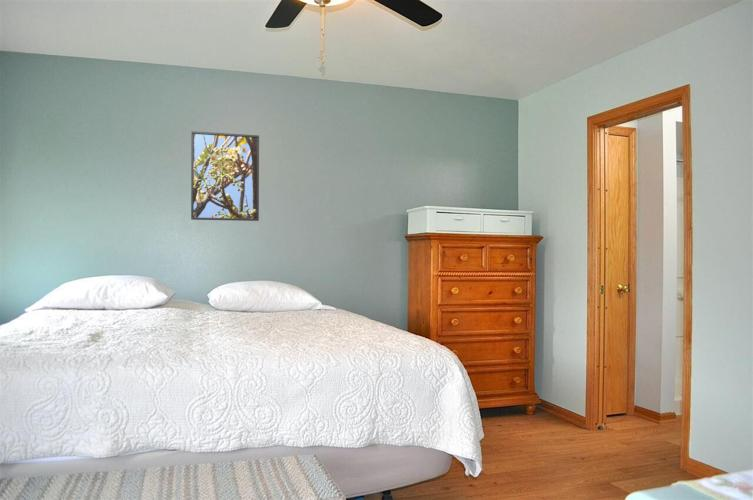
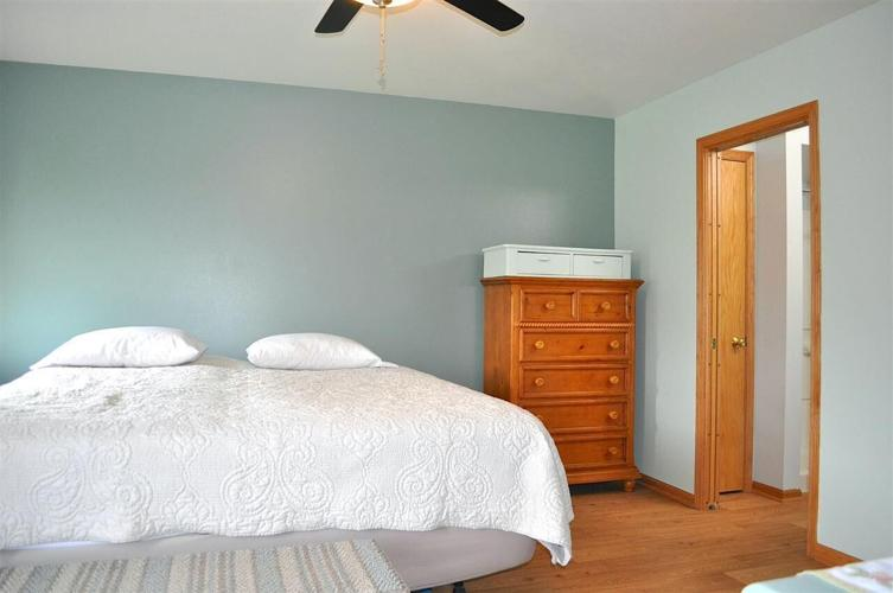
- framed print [190,130,260,222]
